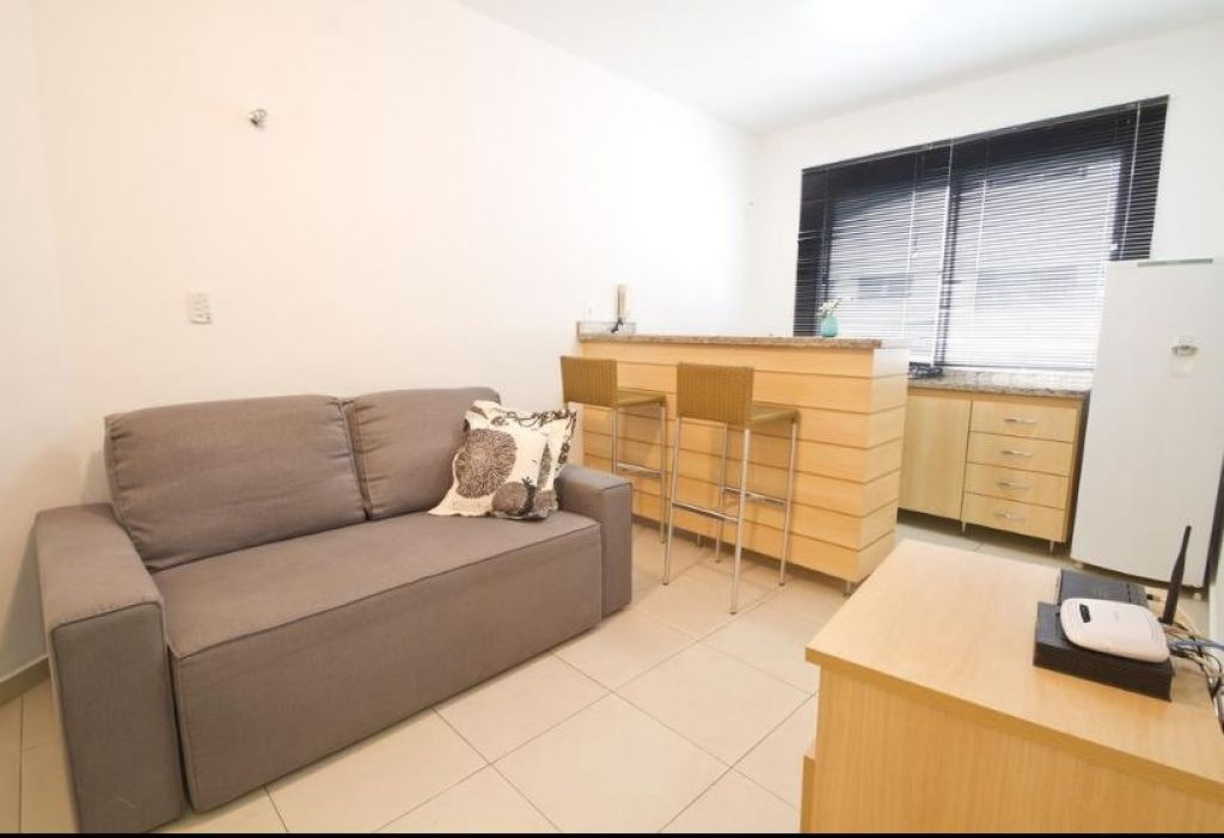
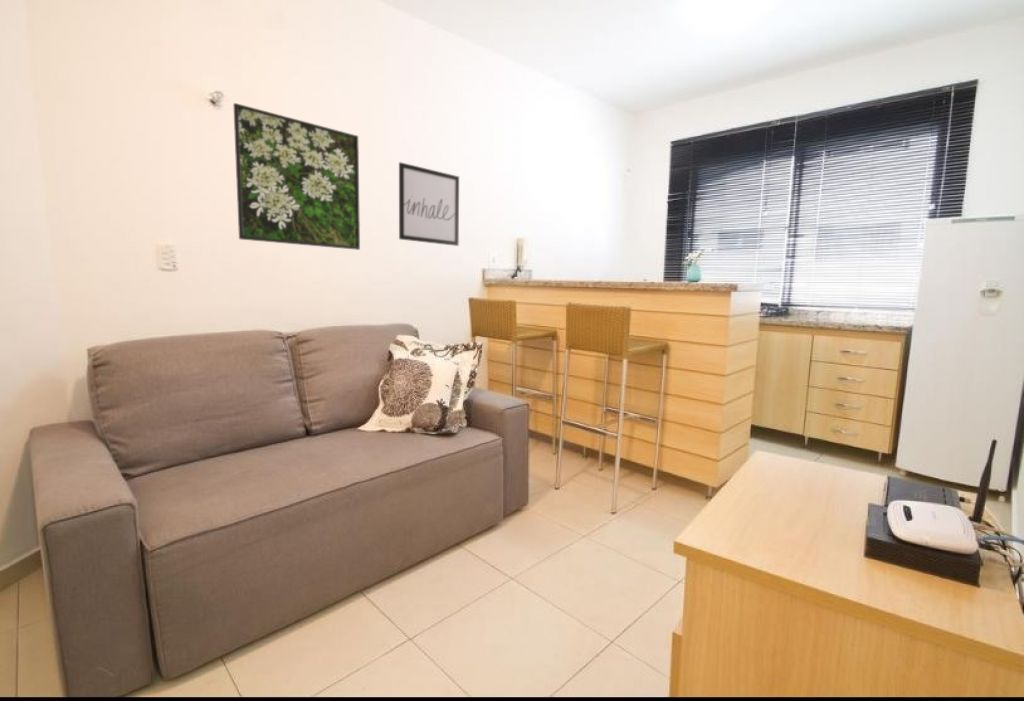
+ wall art [398,161,460,247]
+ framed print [232,102,361,251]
